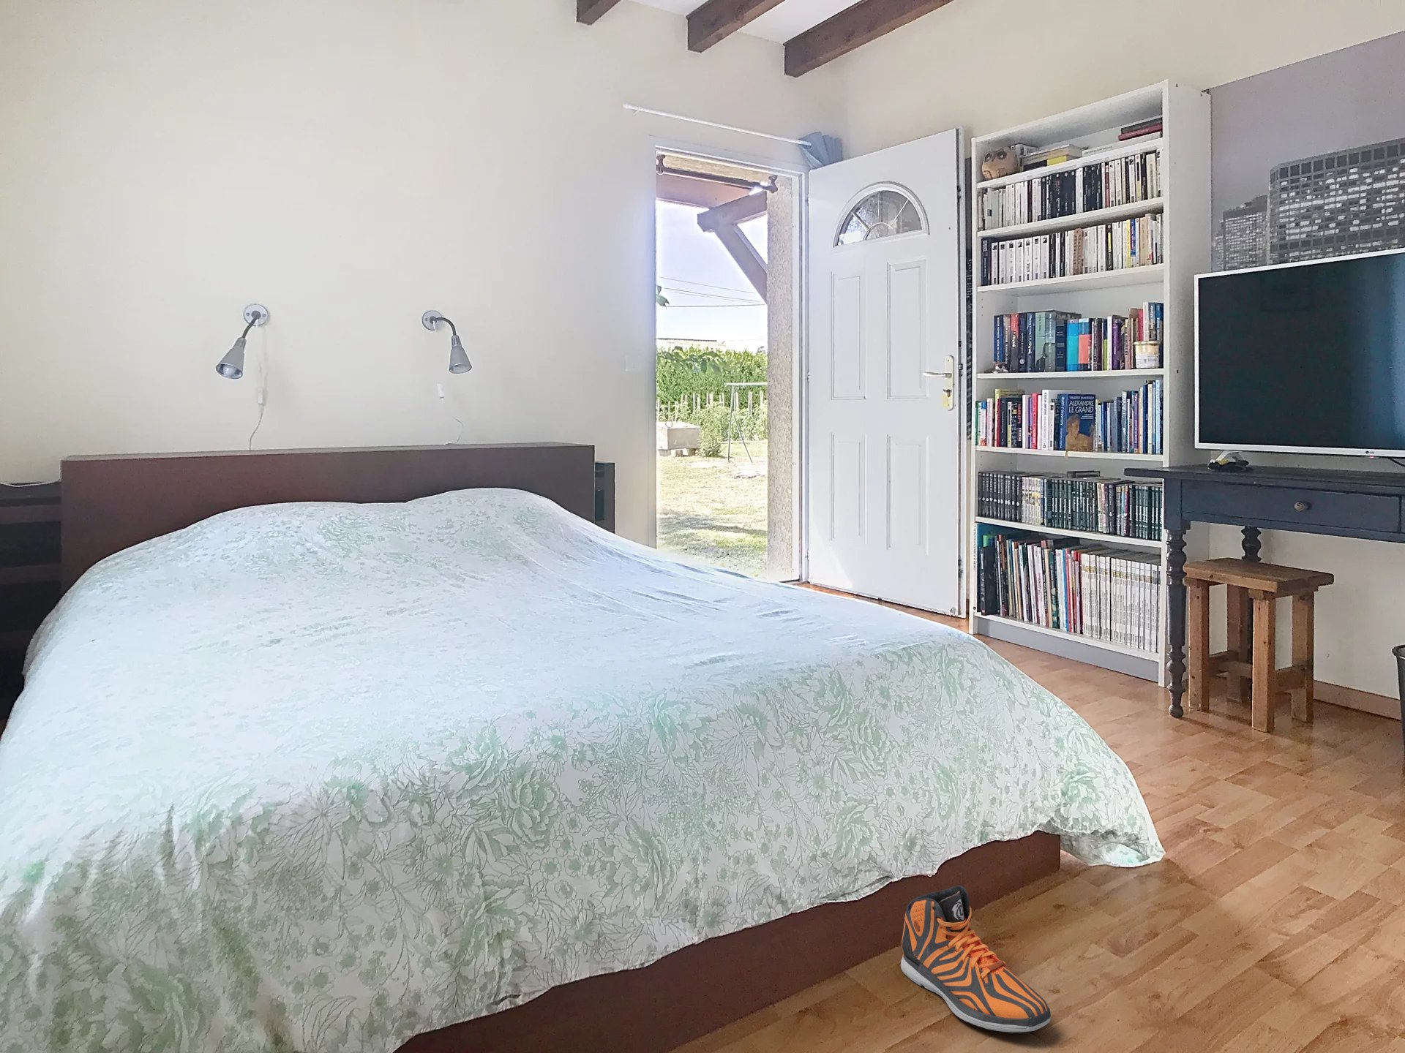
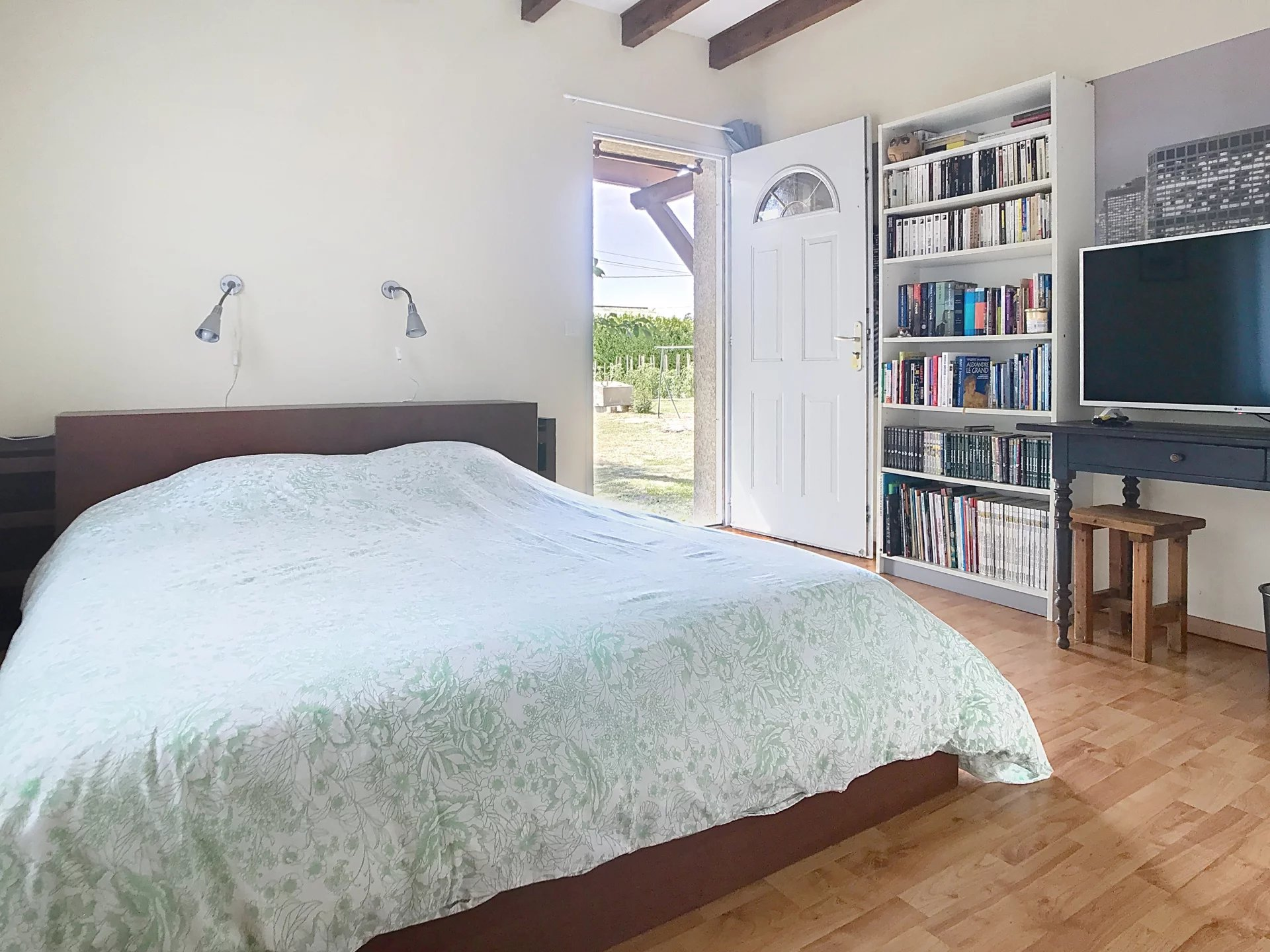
- sneaker [901,885,1052,1033]
